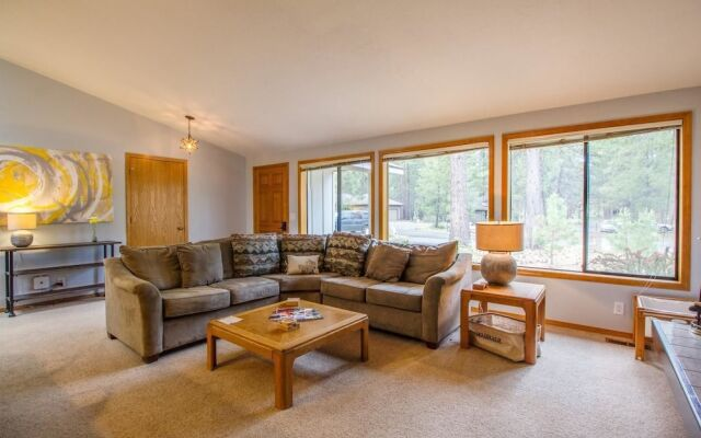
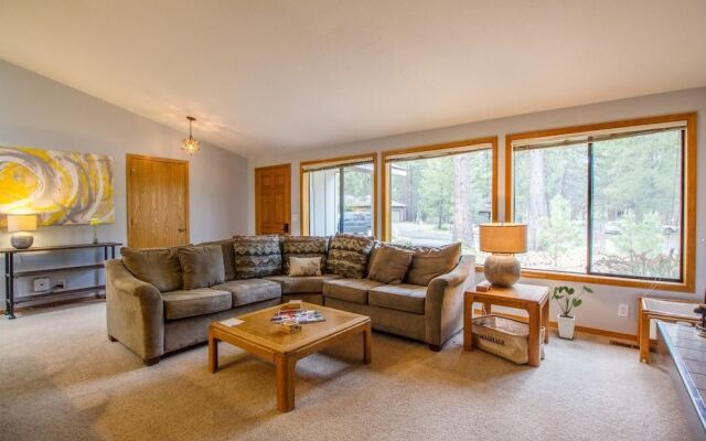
+ house plant [550,284,595,340]
